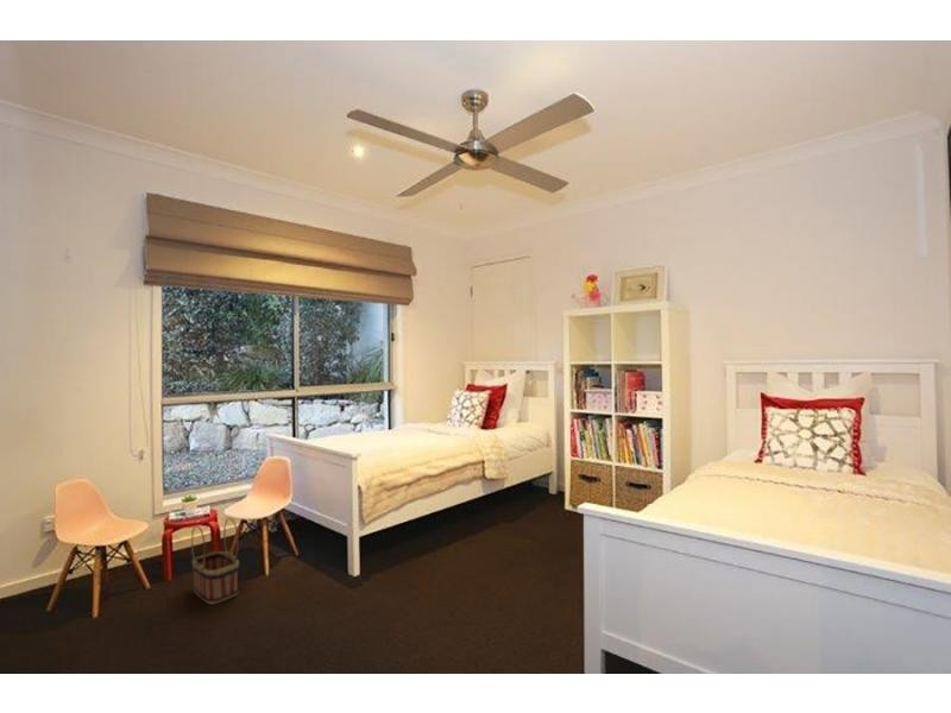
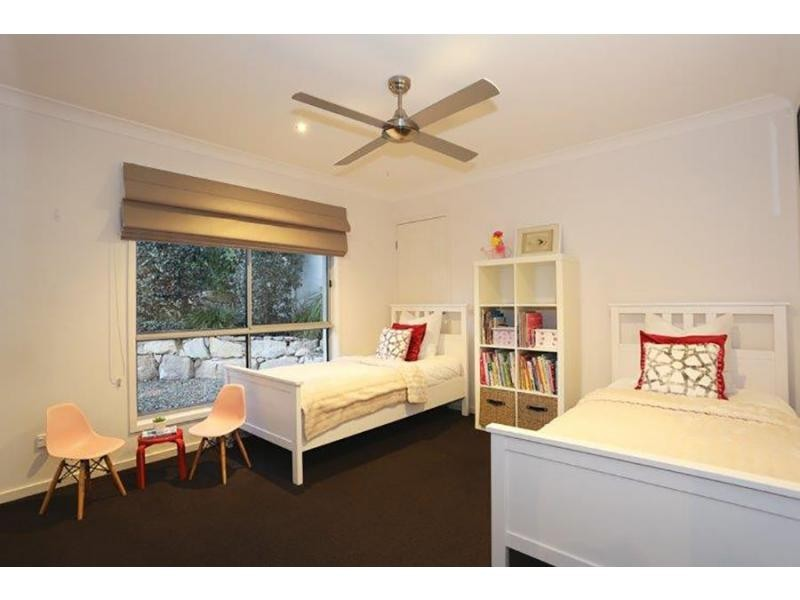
- basket [190,517,240,606]
